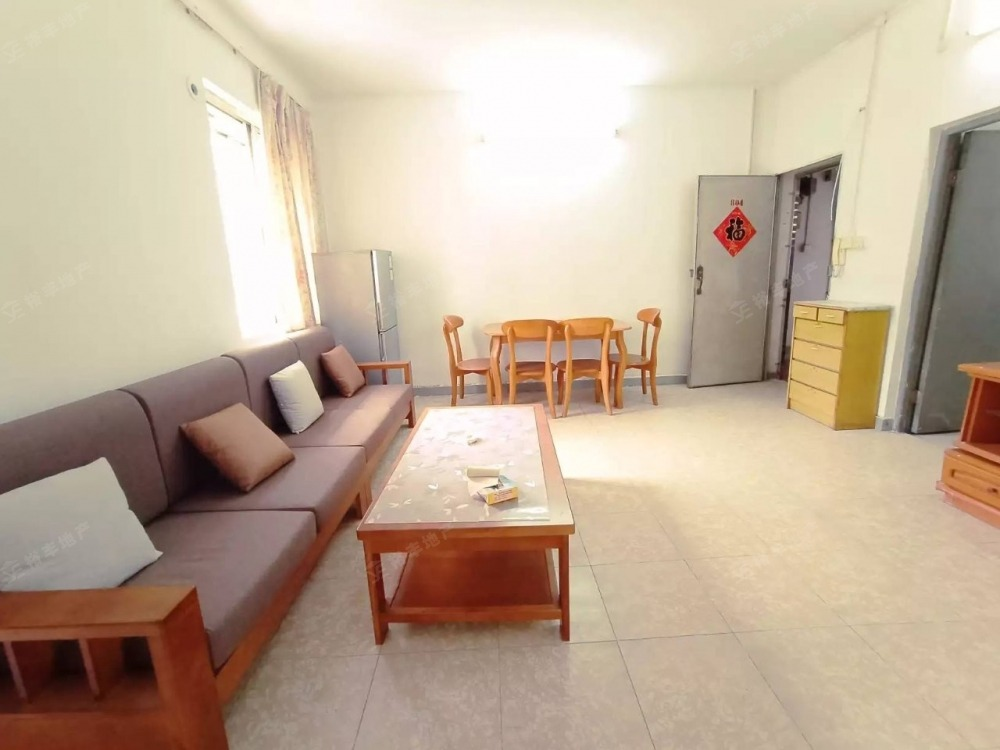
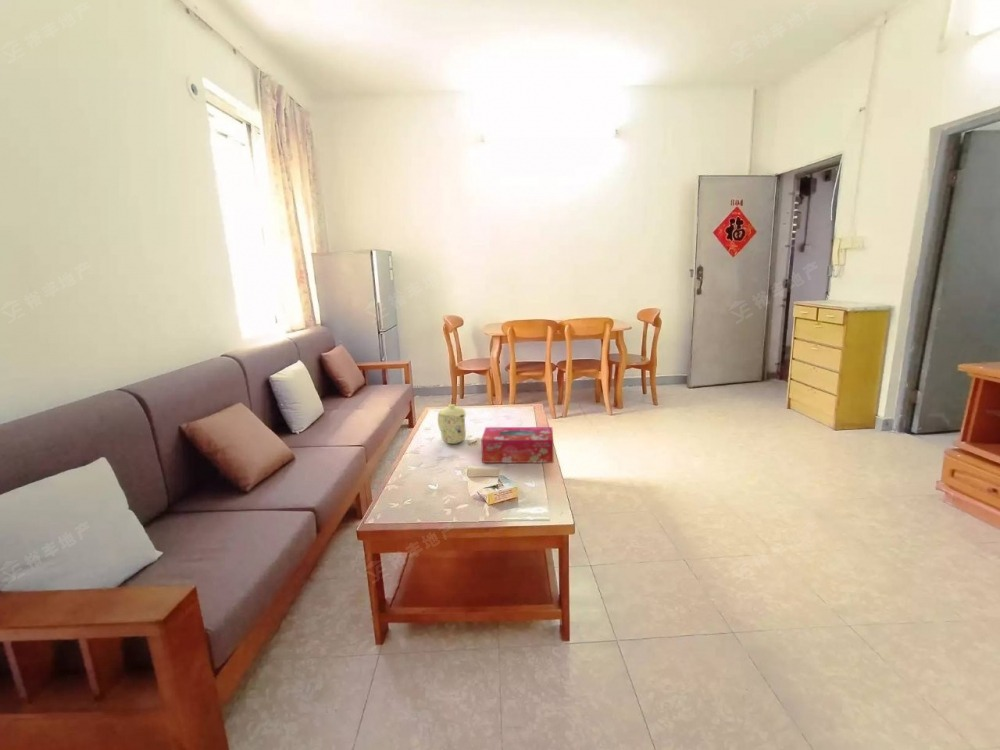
+ mug [437,403,467,445]
+ tissue box [480,426,554,464]
